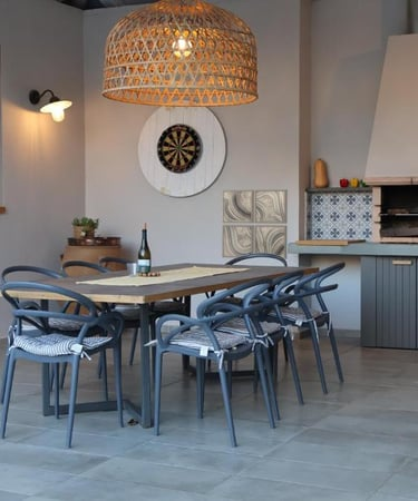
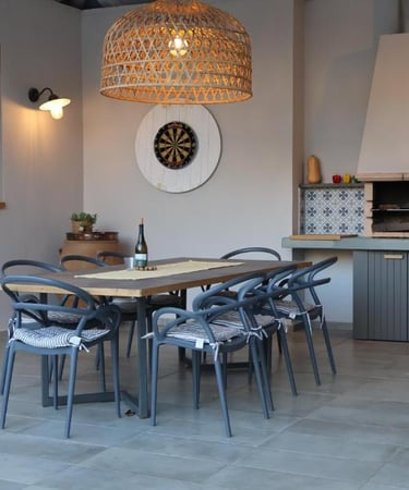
- wall art [221,188,289,261]
